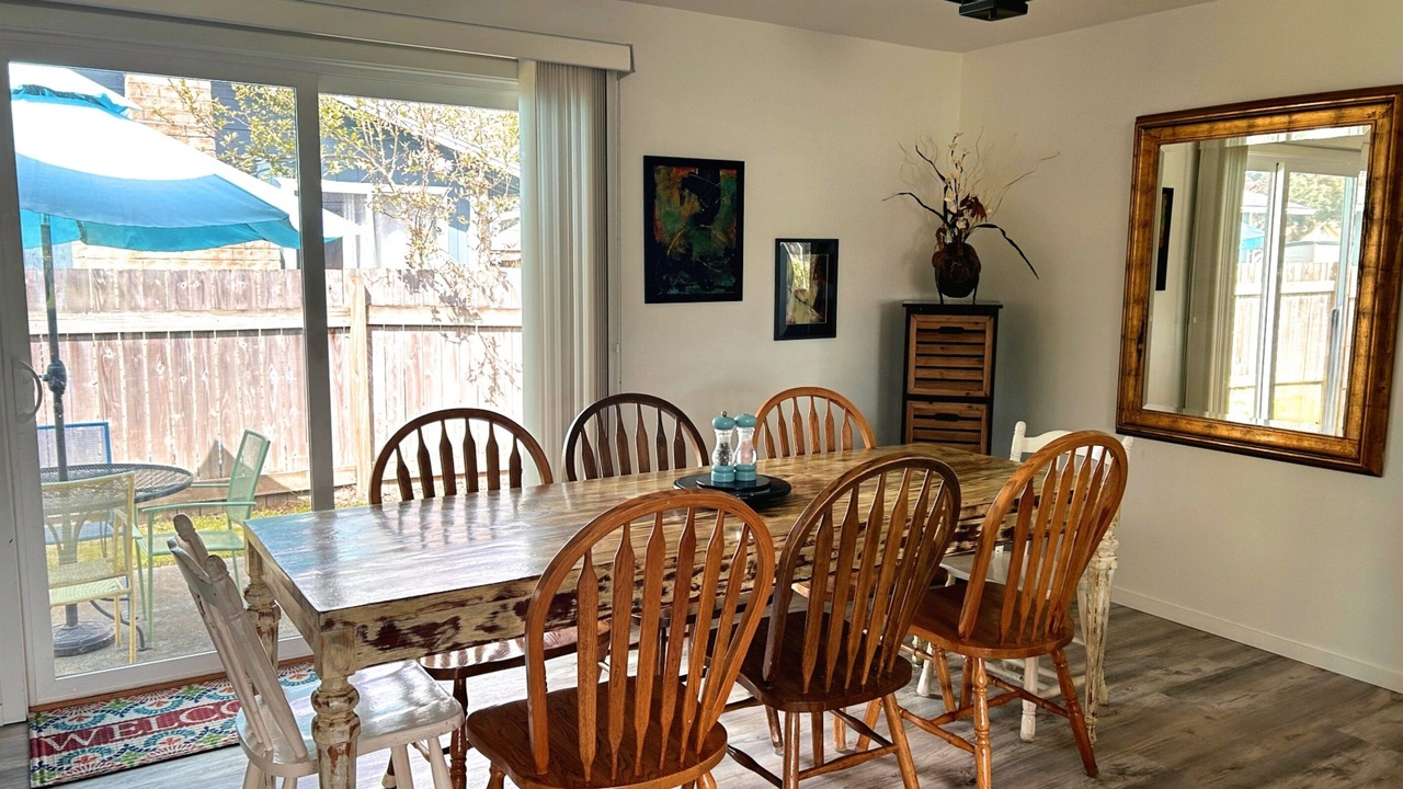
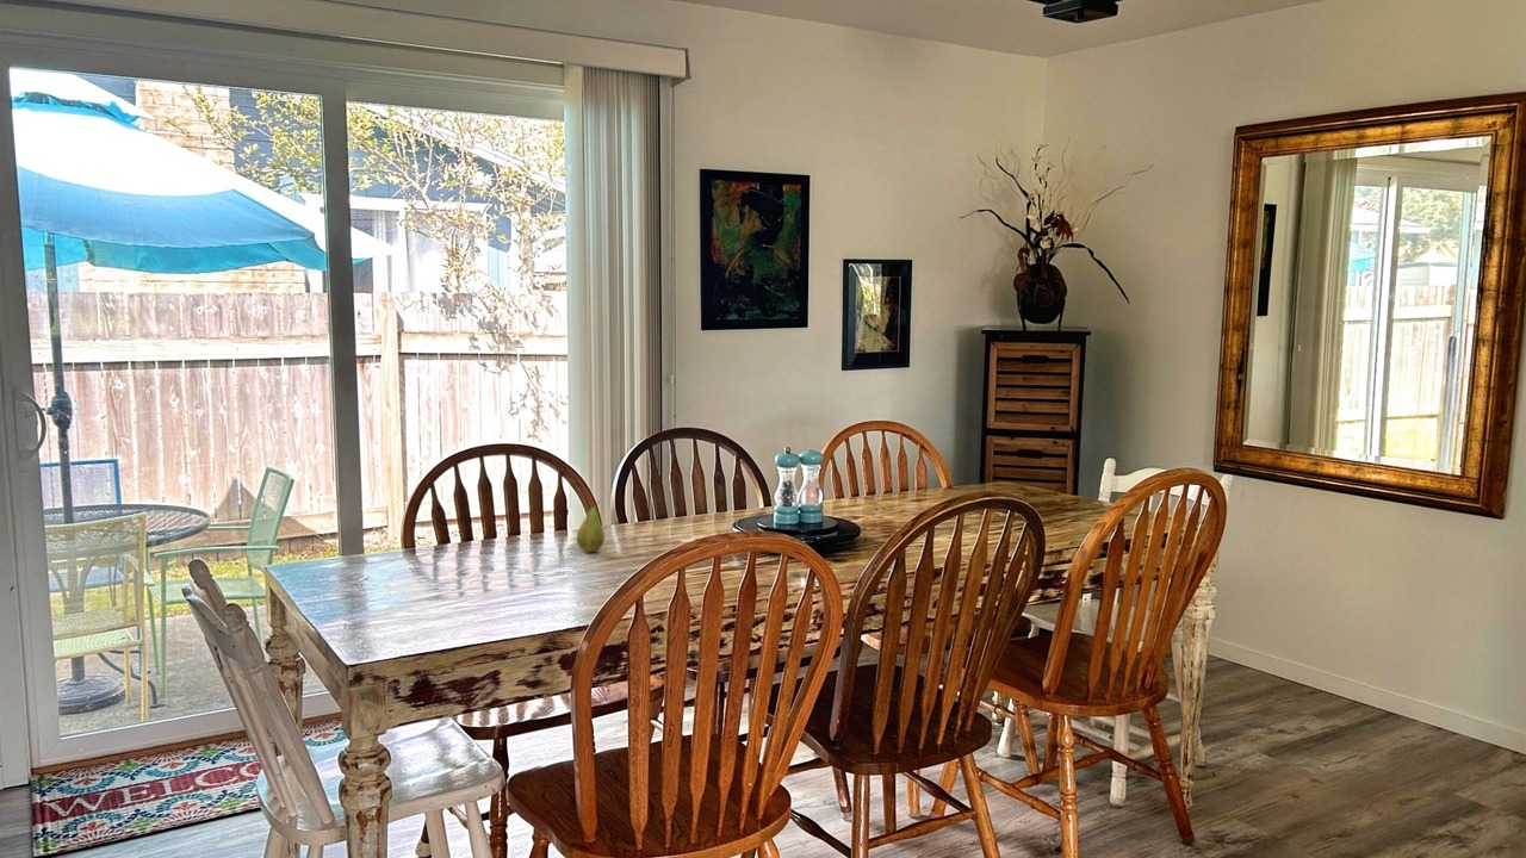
+ fruit [576,499,606,553]
